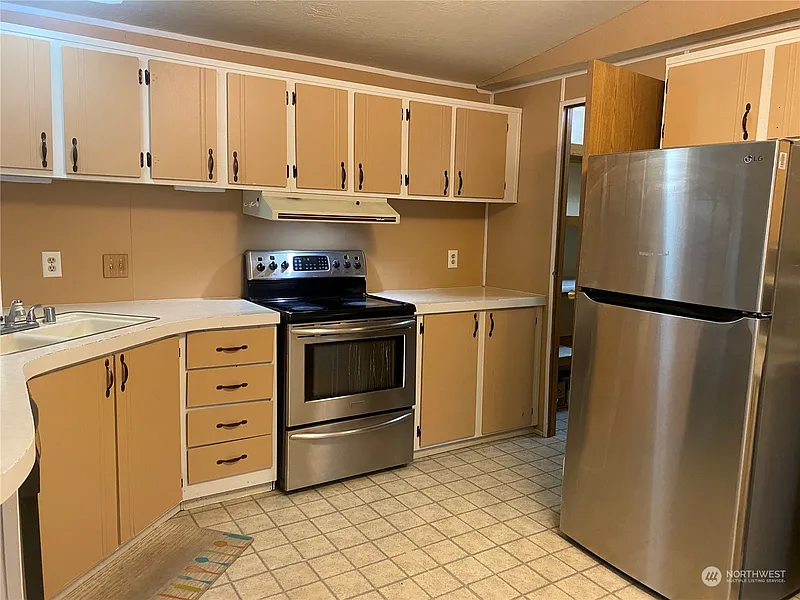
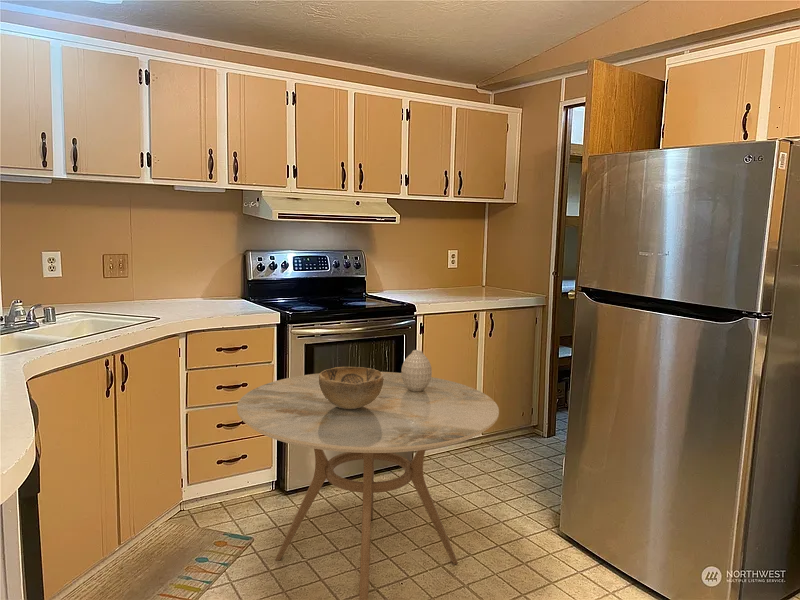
+ decorative bowl [319,366,384,409]
+ dining table [236,371,500,600]
+ vase [400,349,433,391]
